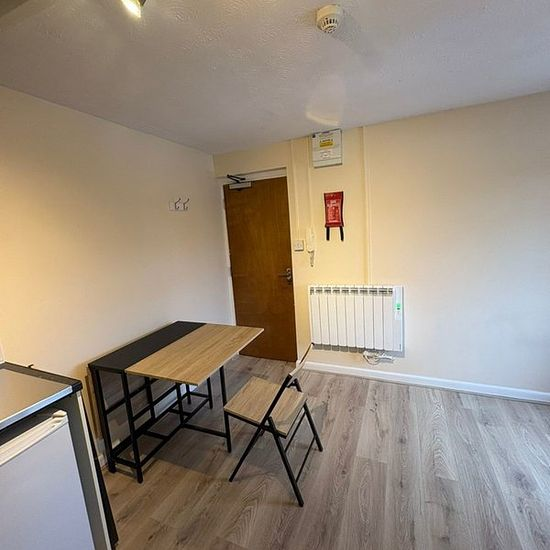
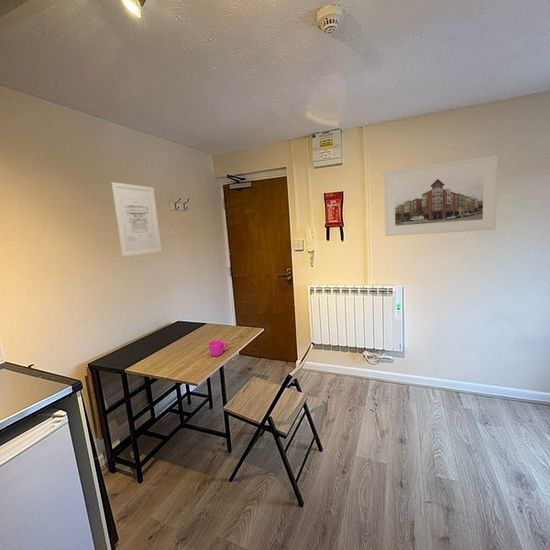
+ wall art [110,181,163,257]
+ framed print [383,155,499,237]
+ mug [208,339,229,357]
